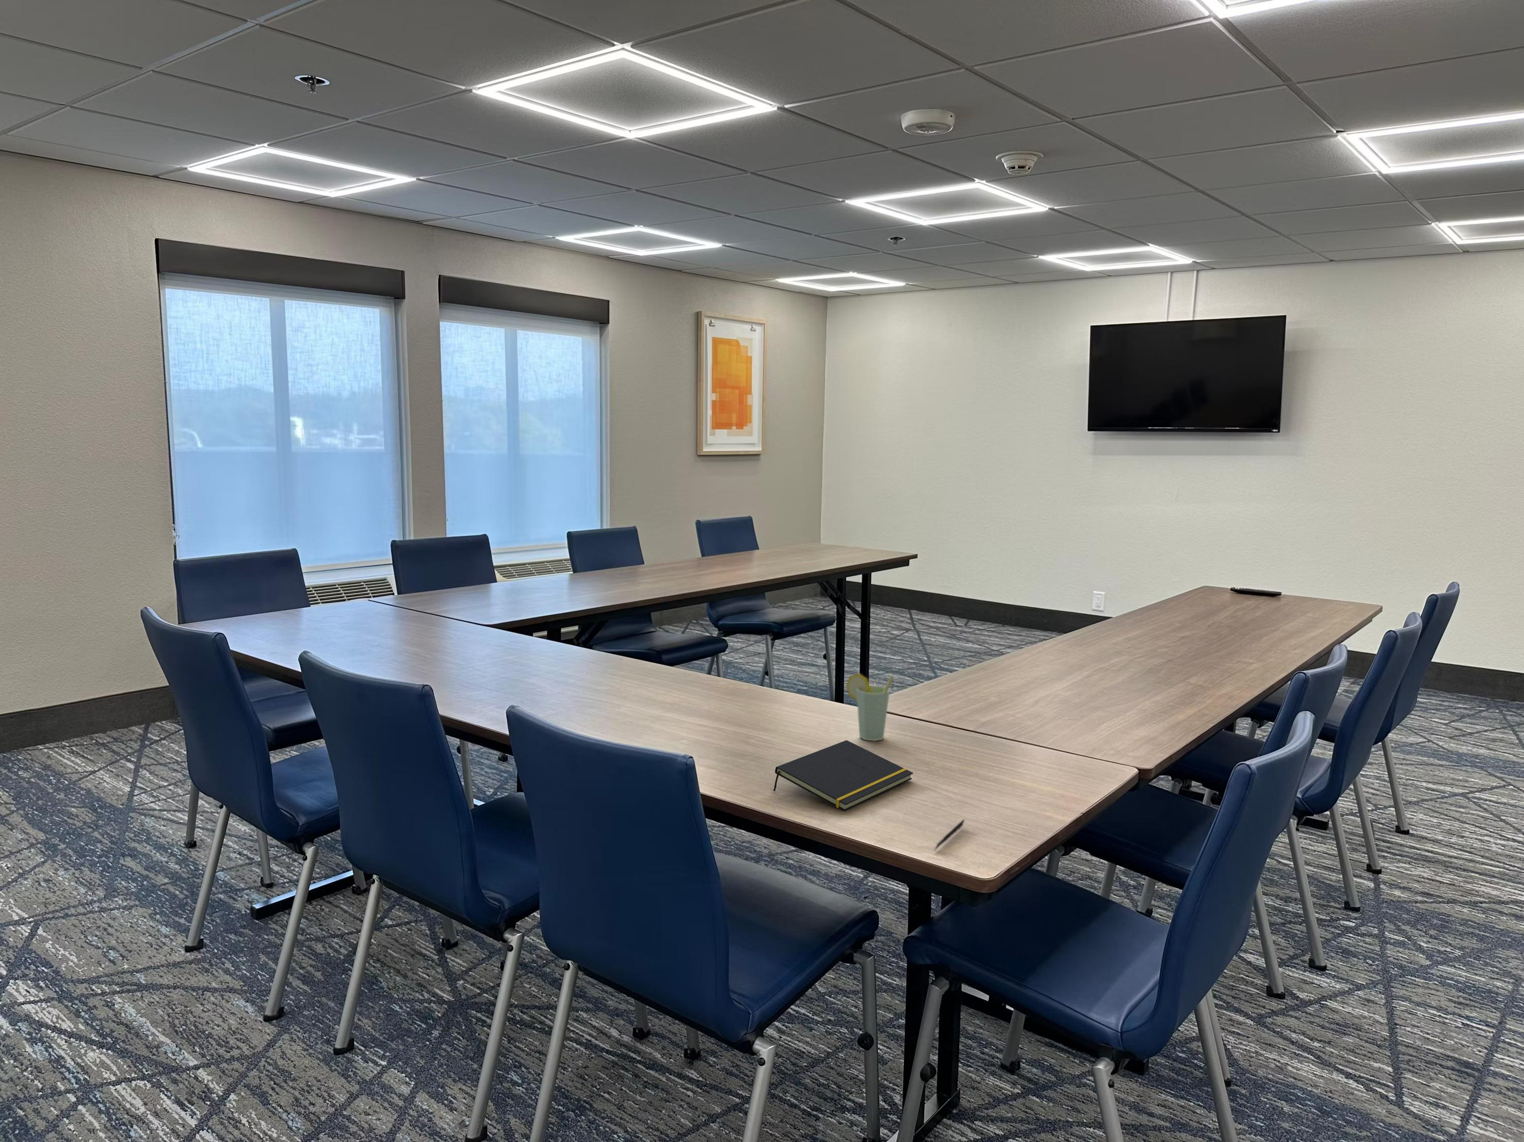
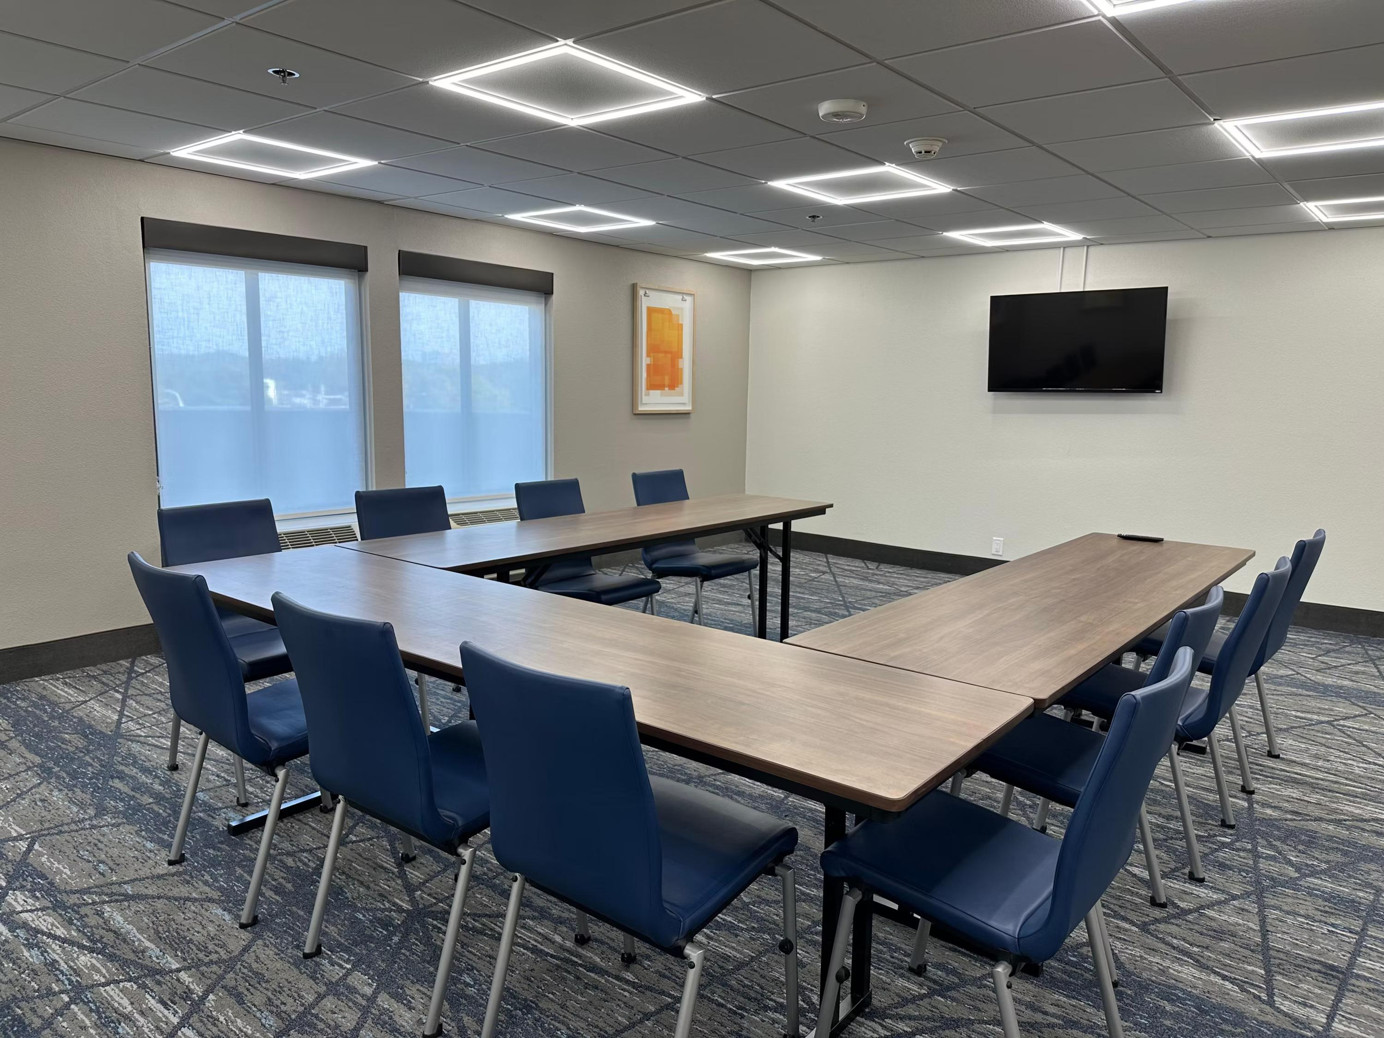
- cup [846,673,894,741]
- pen [934,819,965,852]
- notepad [773,739,913,812]
